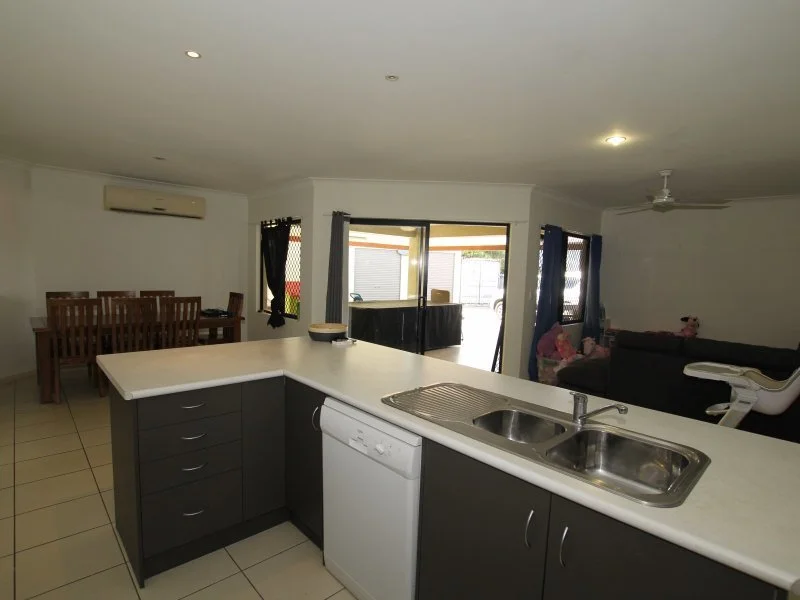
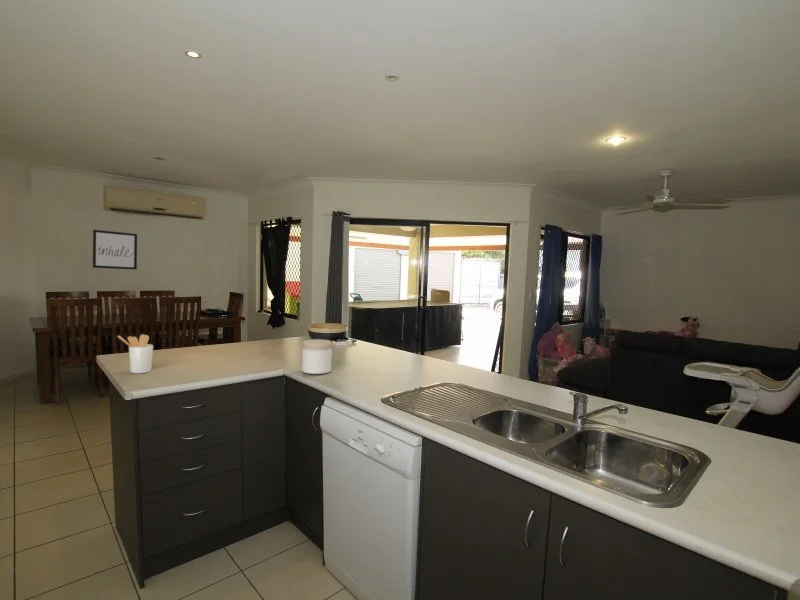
+ jar [301,338,333,375]
+ utensil holder [116,333,154,374]
+ wall art [92,229,138,271]
